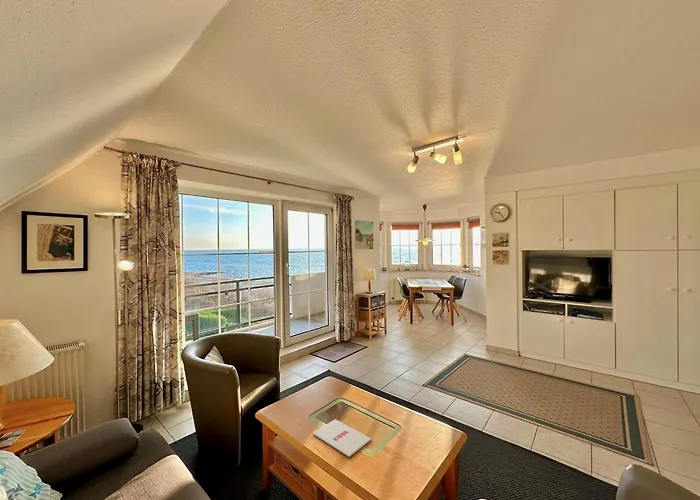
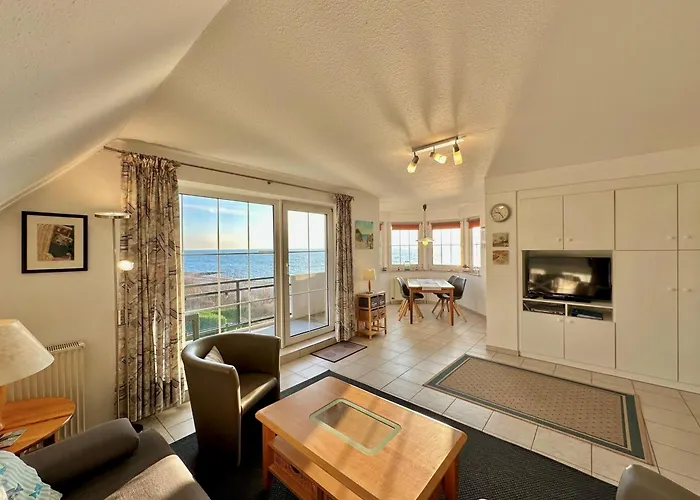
- magazine [312,418,372,458]
